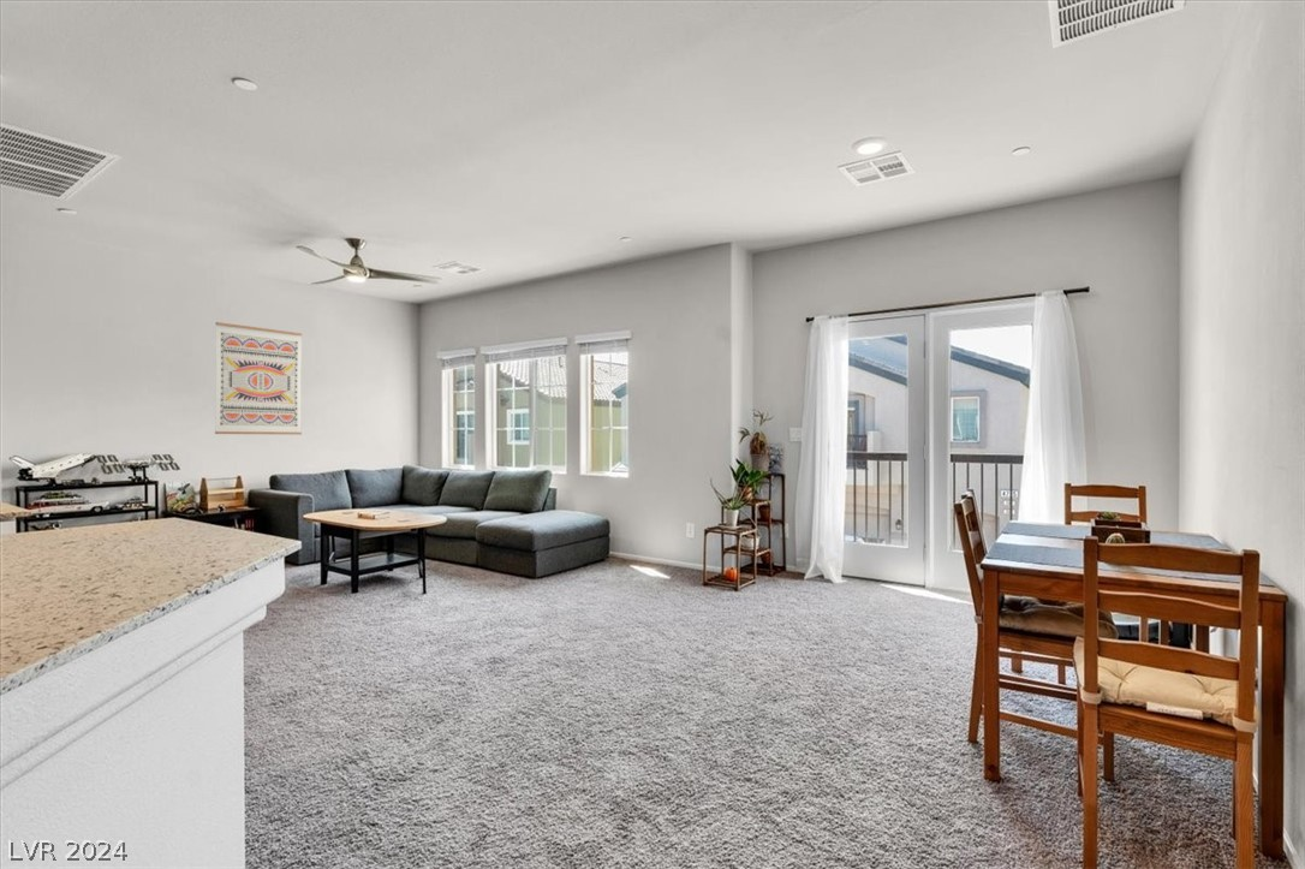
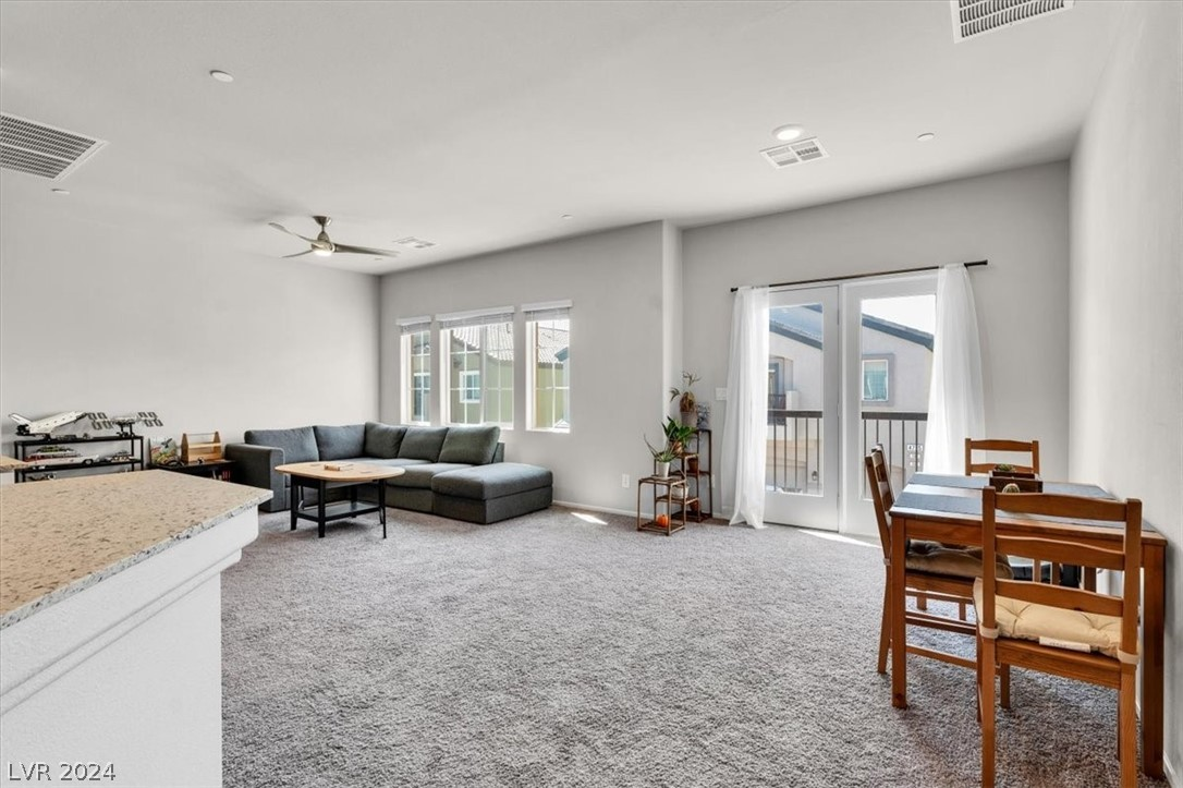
- wall art [214,321,303,435]
